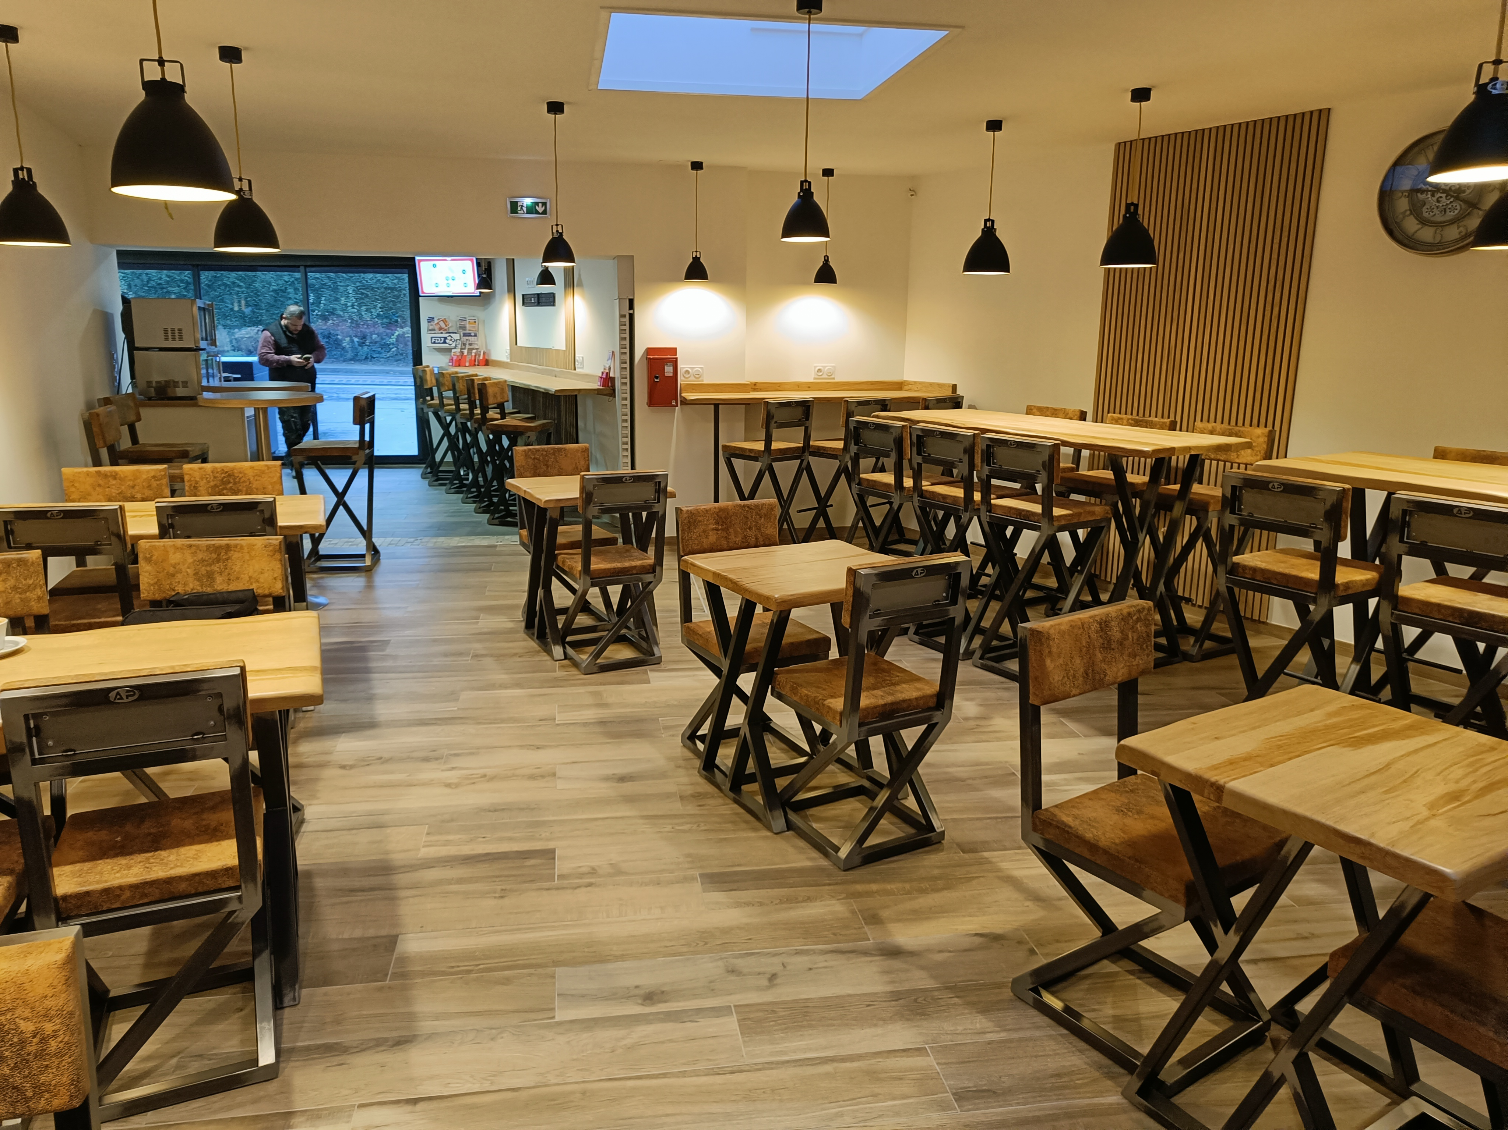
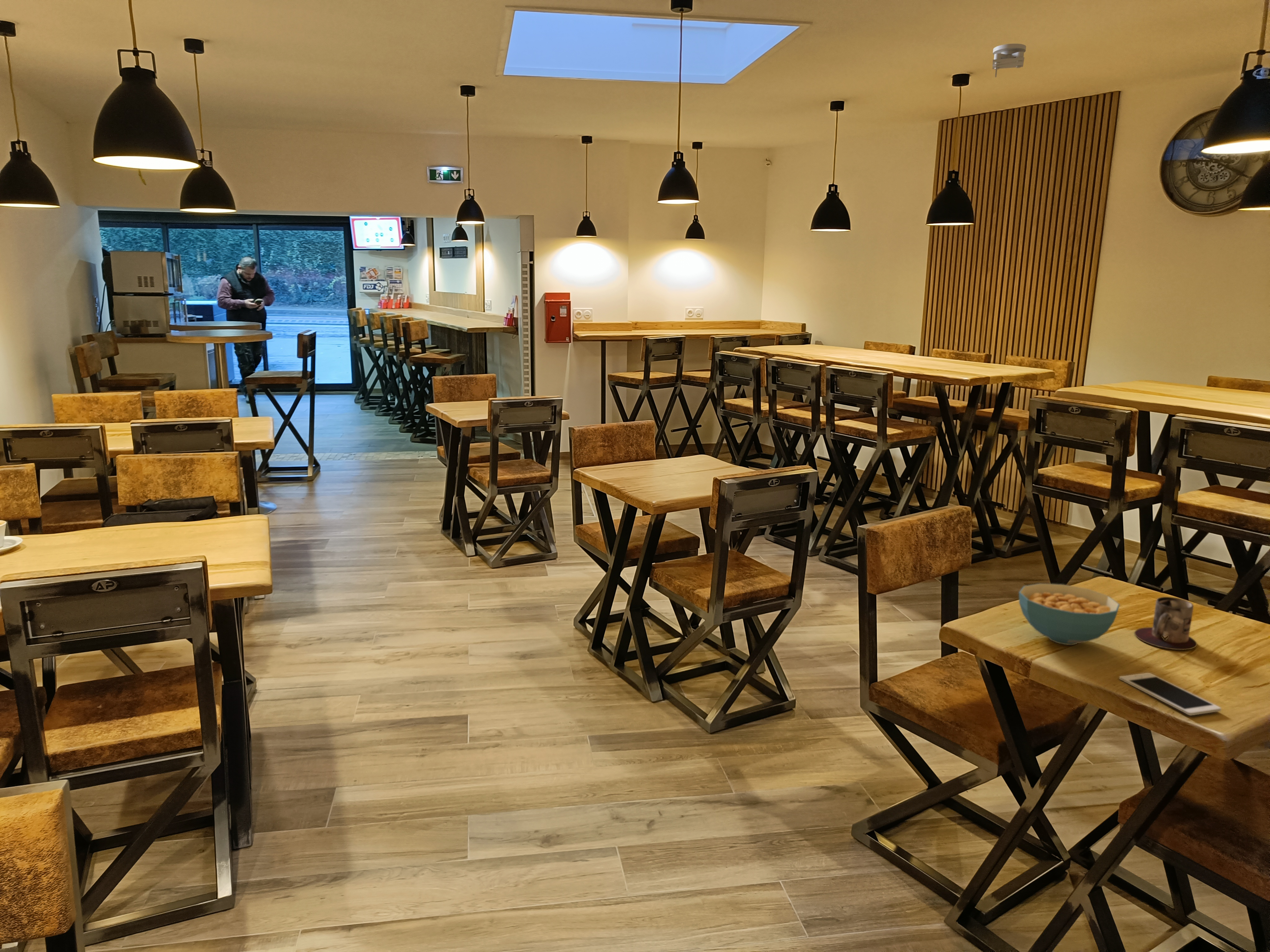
+ cell phone [1119,672,1222,716]
+ cereal bowl [1019,583,1120,645]
+ smoke detector [992,43,1026,77]
+ mug [1134,597,1197,650]
